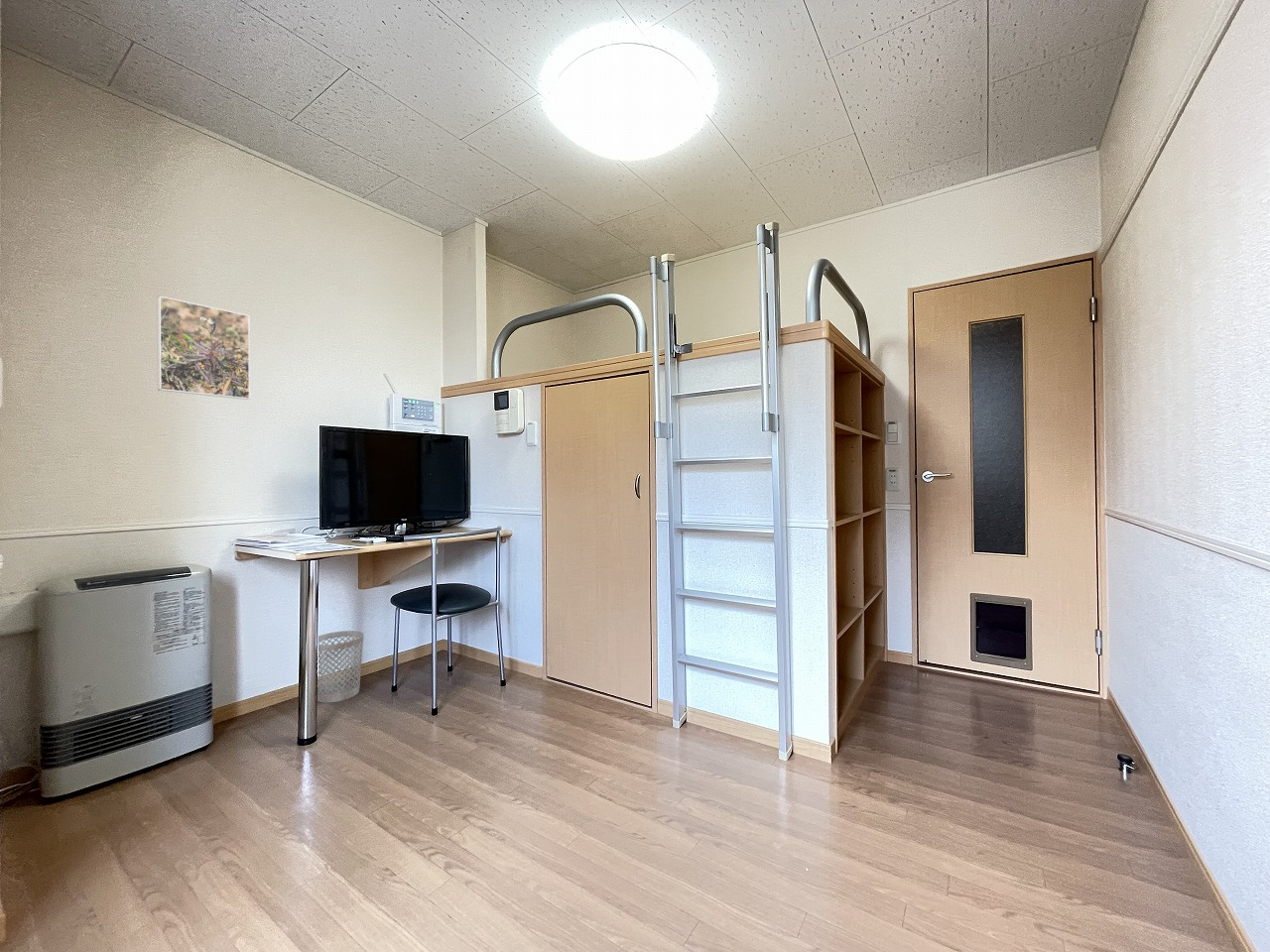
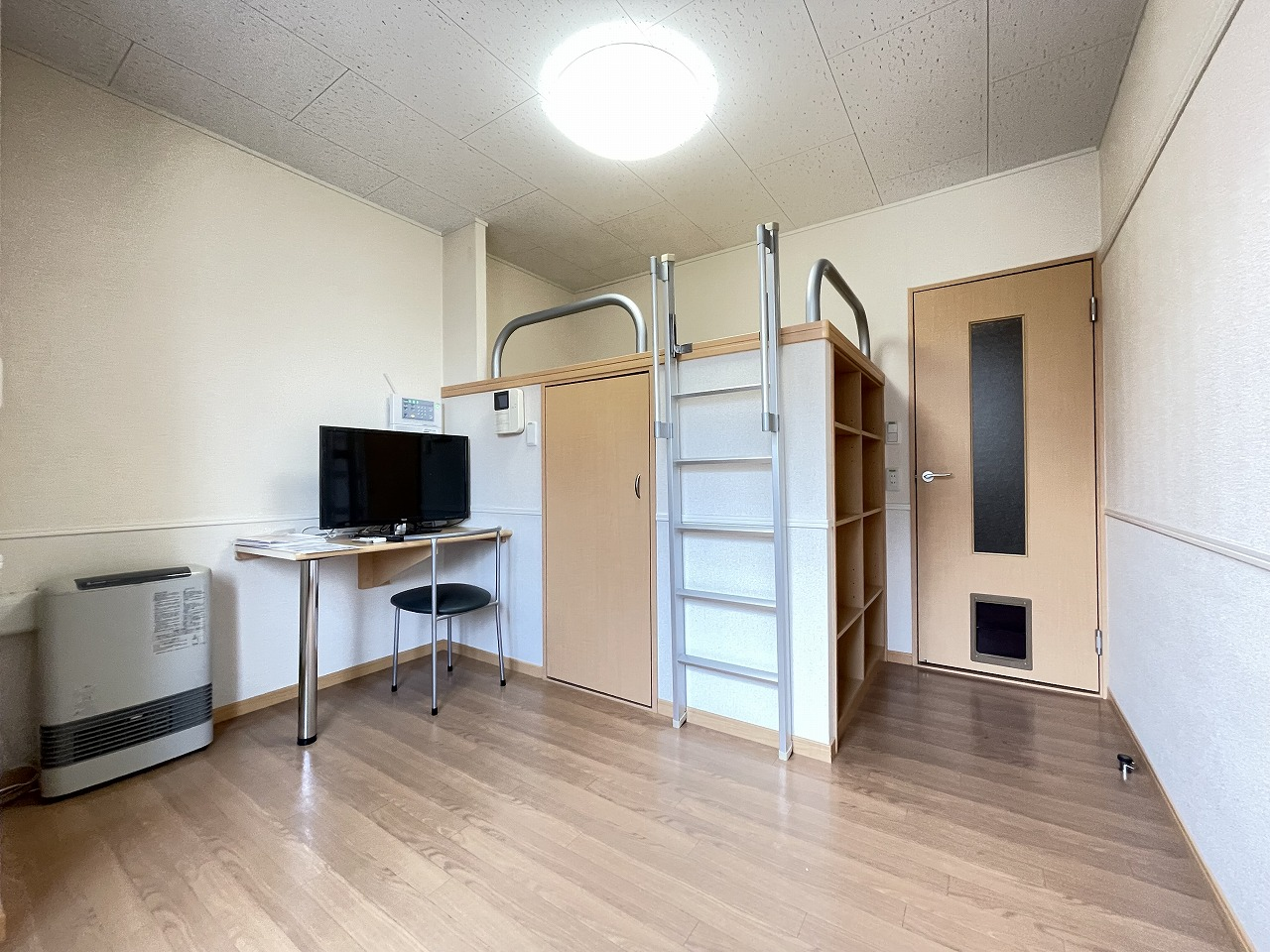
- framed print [156,295,251,401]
- wastebasket [317,630,365,704]
